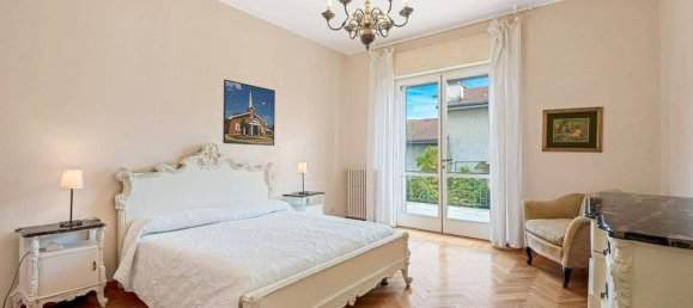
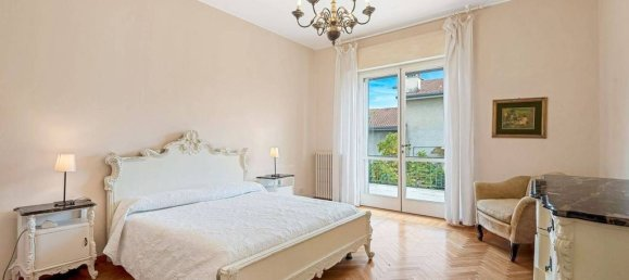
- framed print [221,79,276,147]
